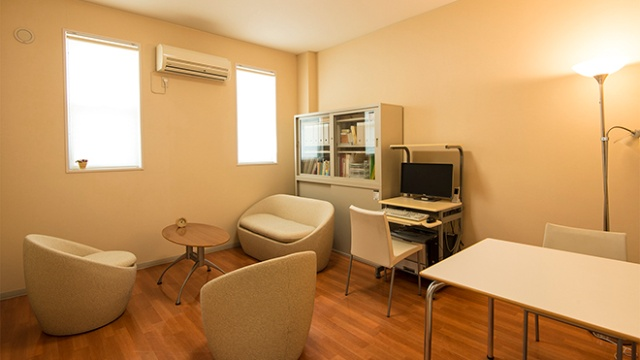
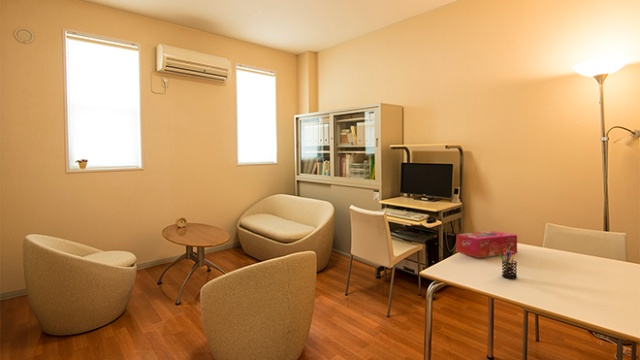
+ pen holder [498,249,518,280]
+ tissue box [455,230,518,259]
